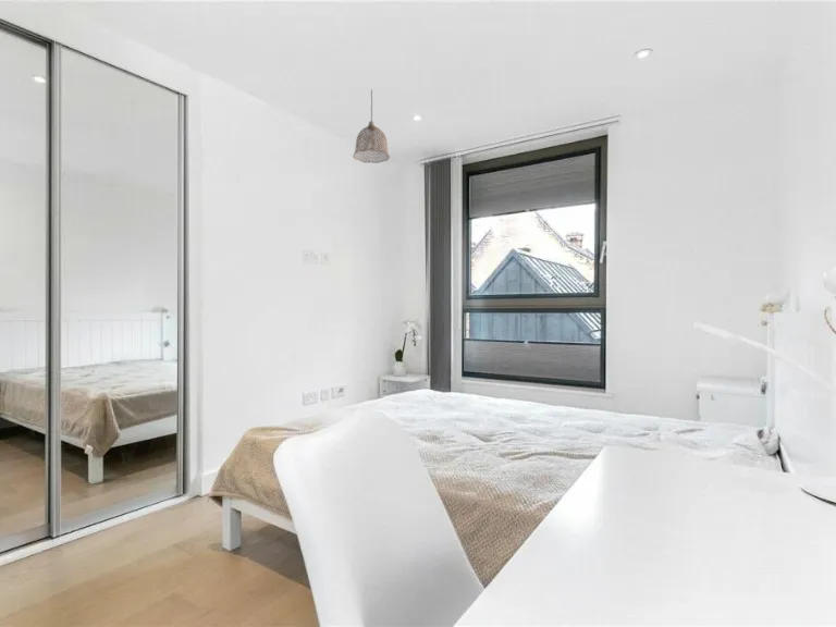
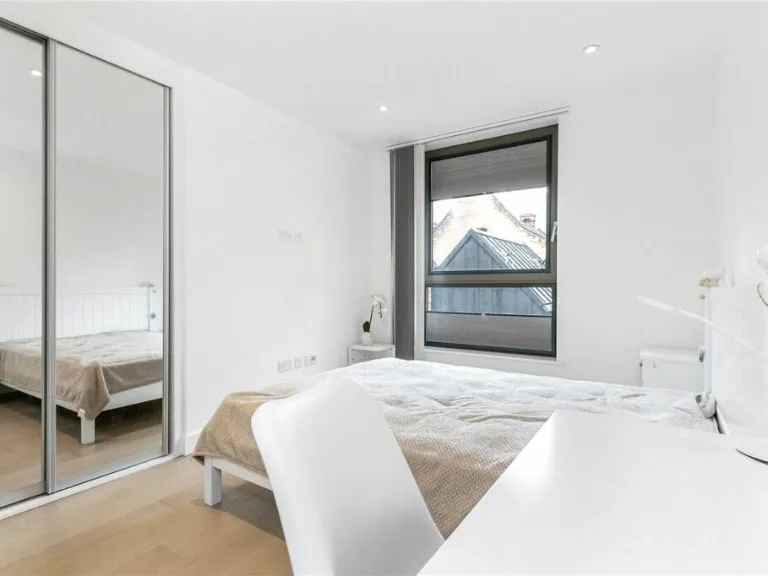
- pendant lamp [353,88,391,164]
